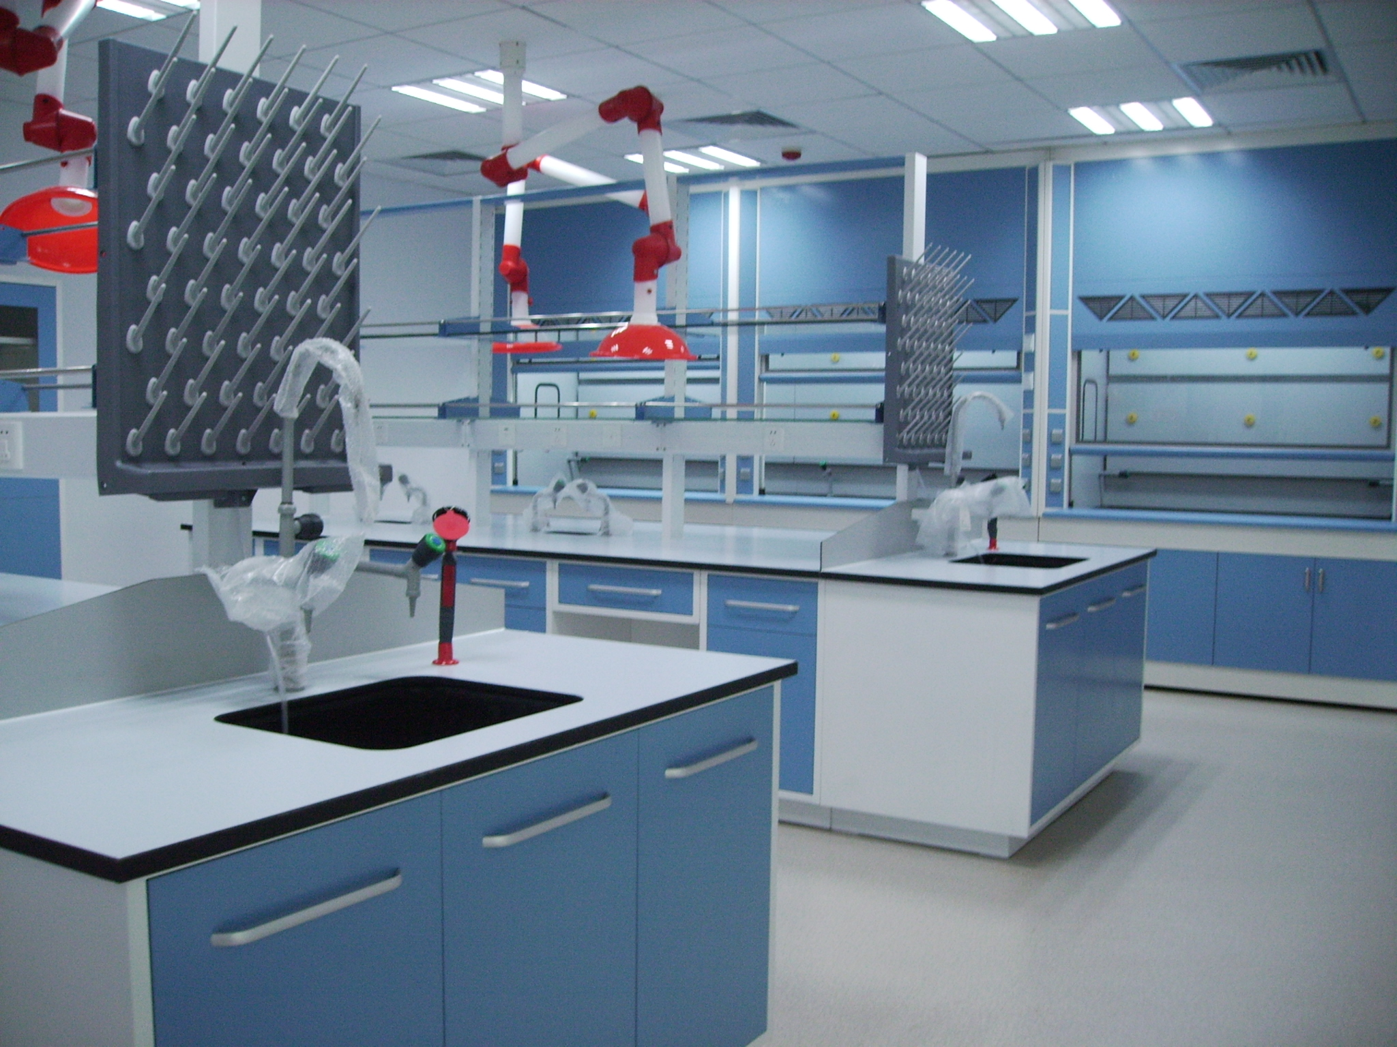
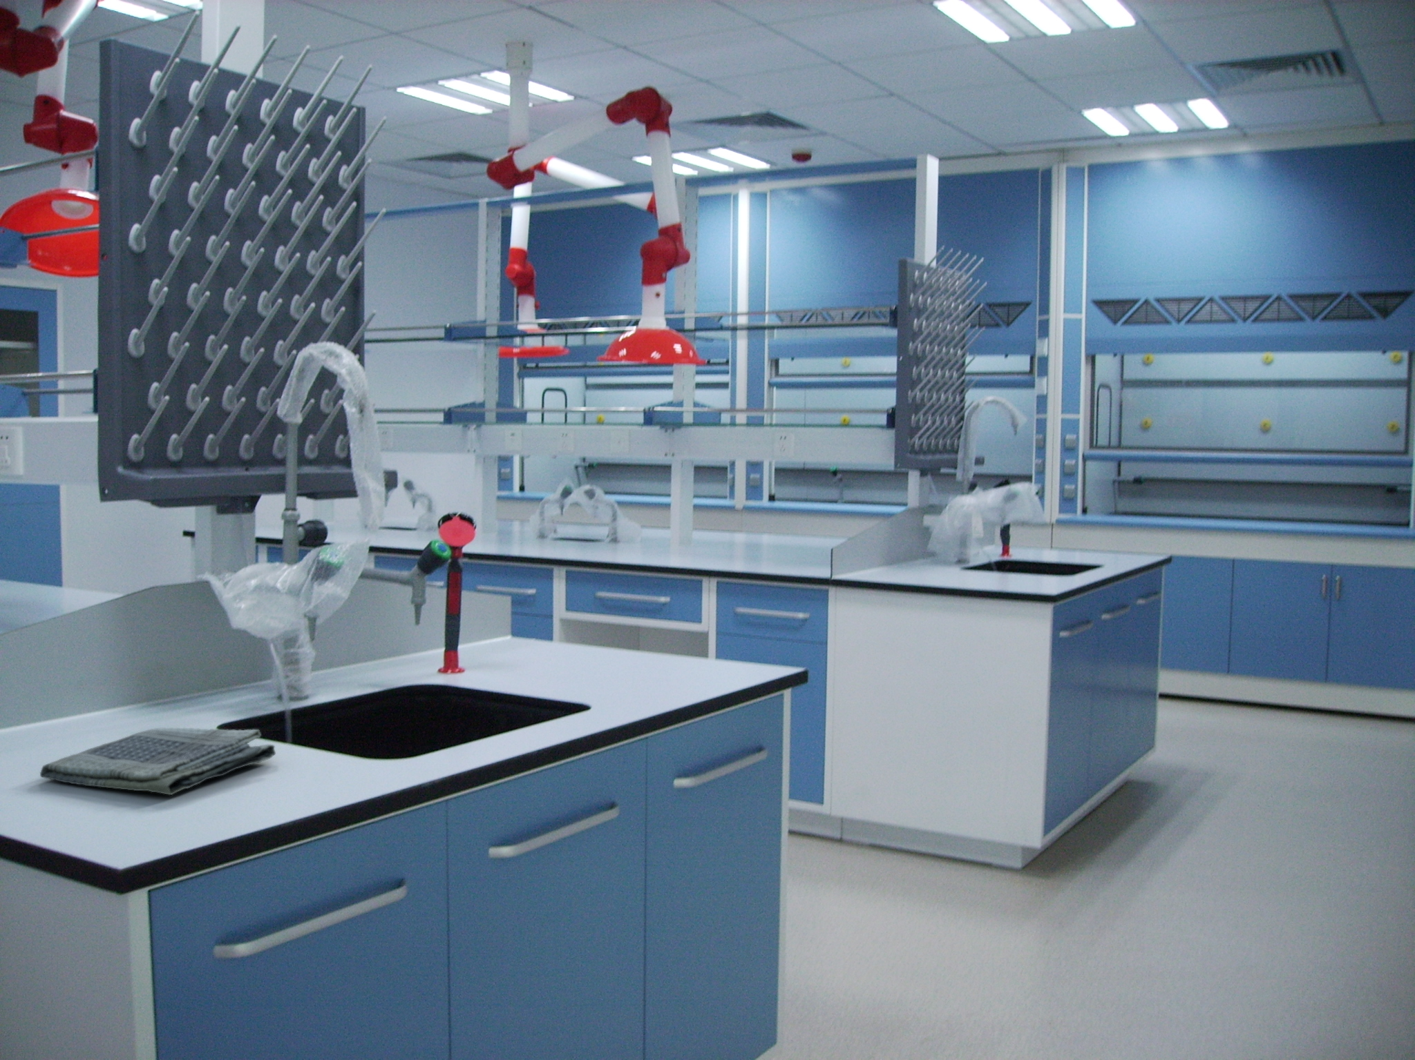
+ dish towel [39,727,276,796]
